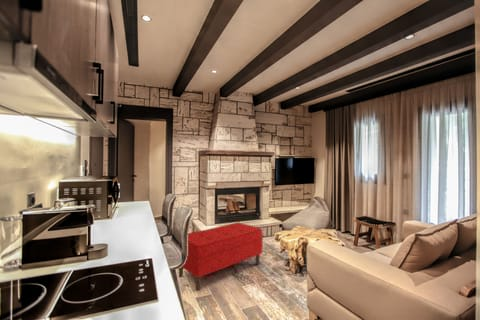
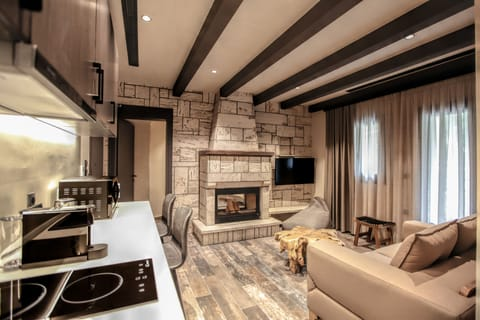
- bench [178,222,264,291]
